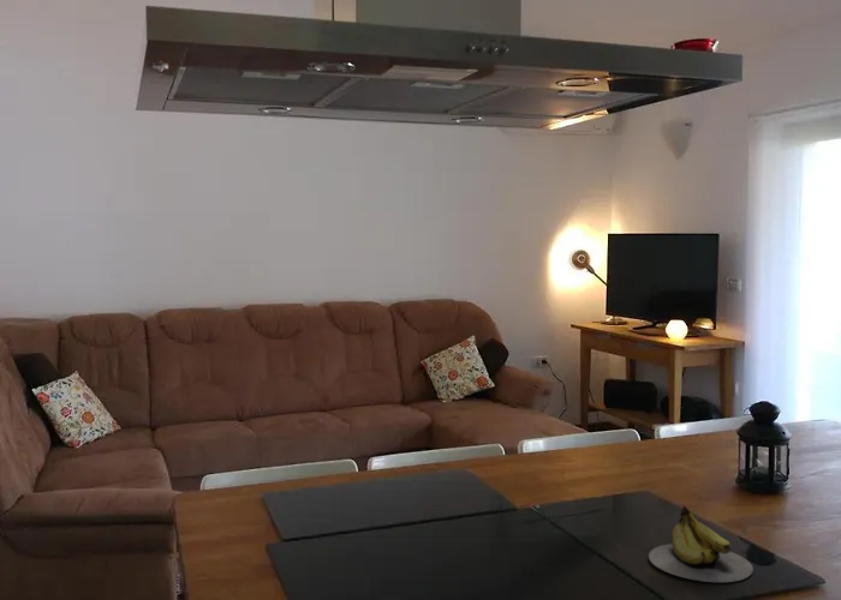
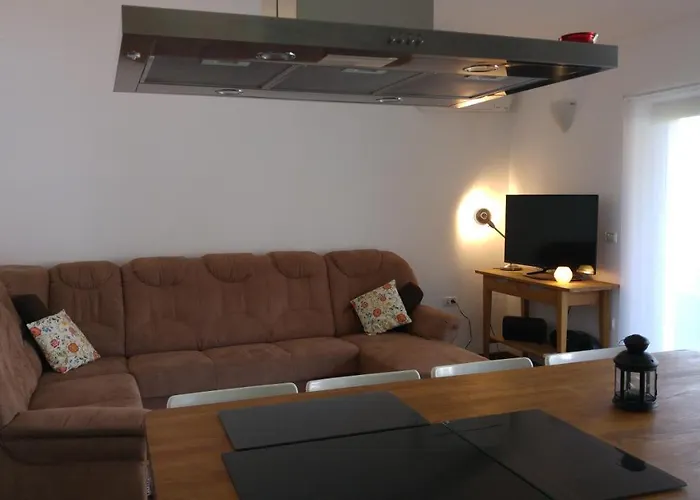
- banana [648,504,754,583]
